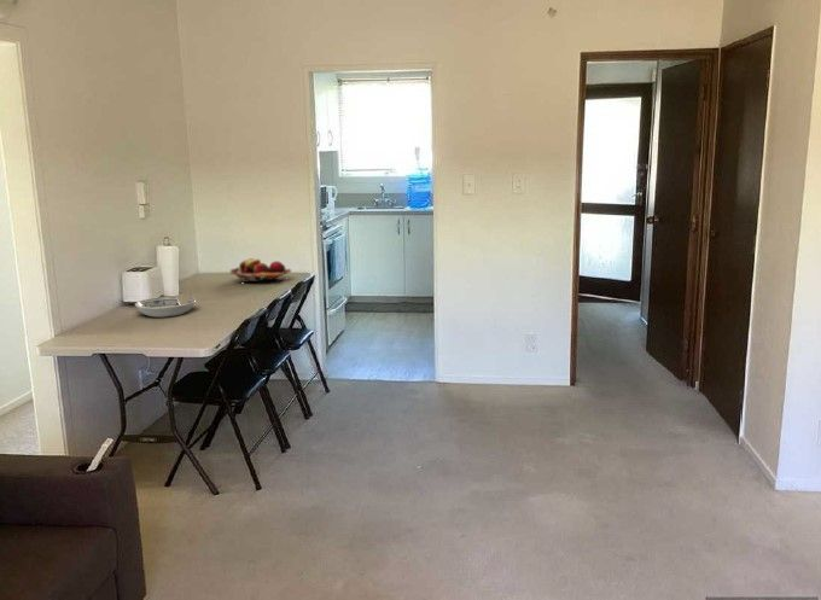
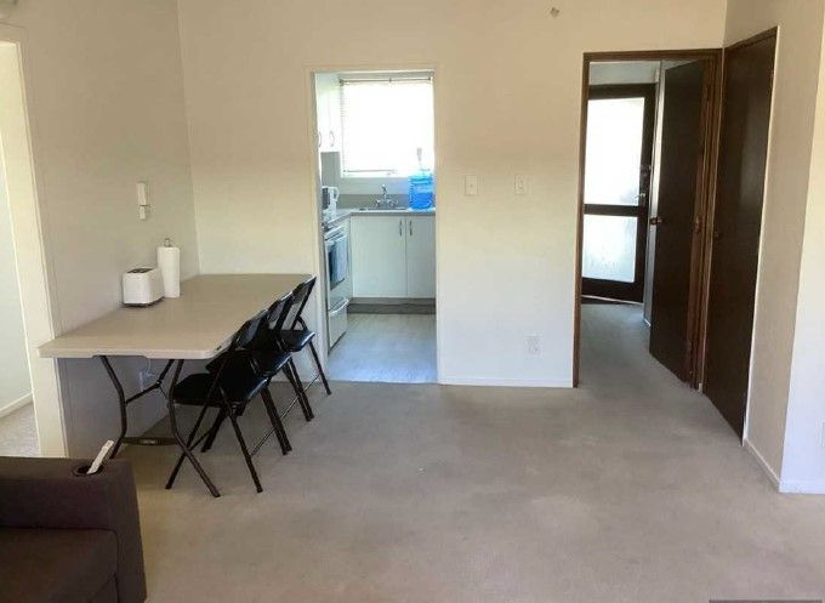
- bowl [134,295,197,319]
- fruit basket [229,257,292,285]
